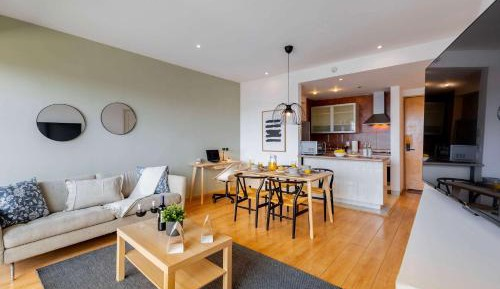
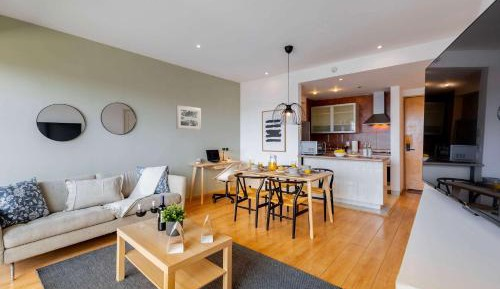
+ wall art [175,104,202,131]
